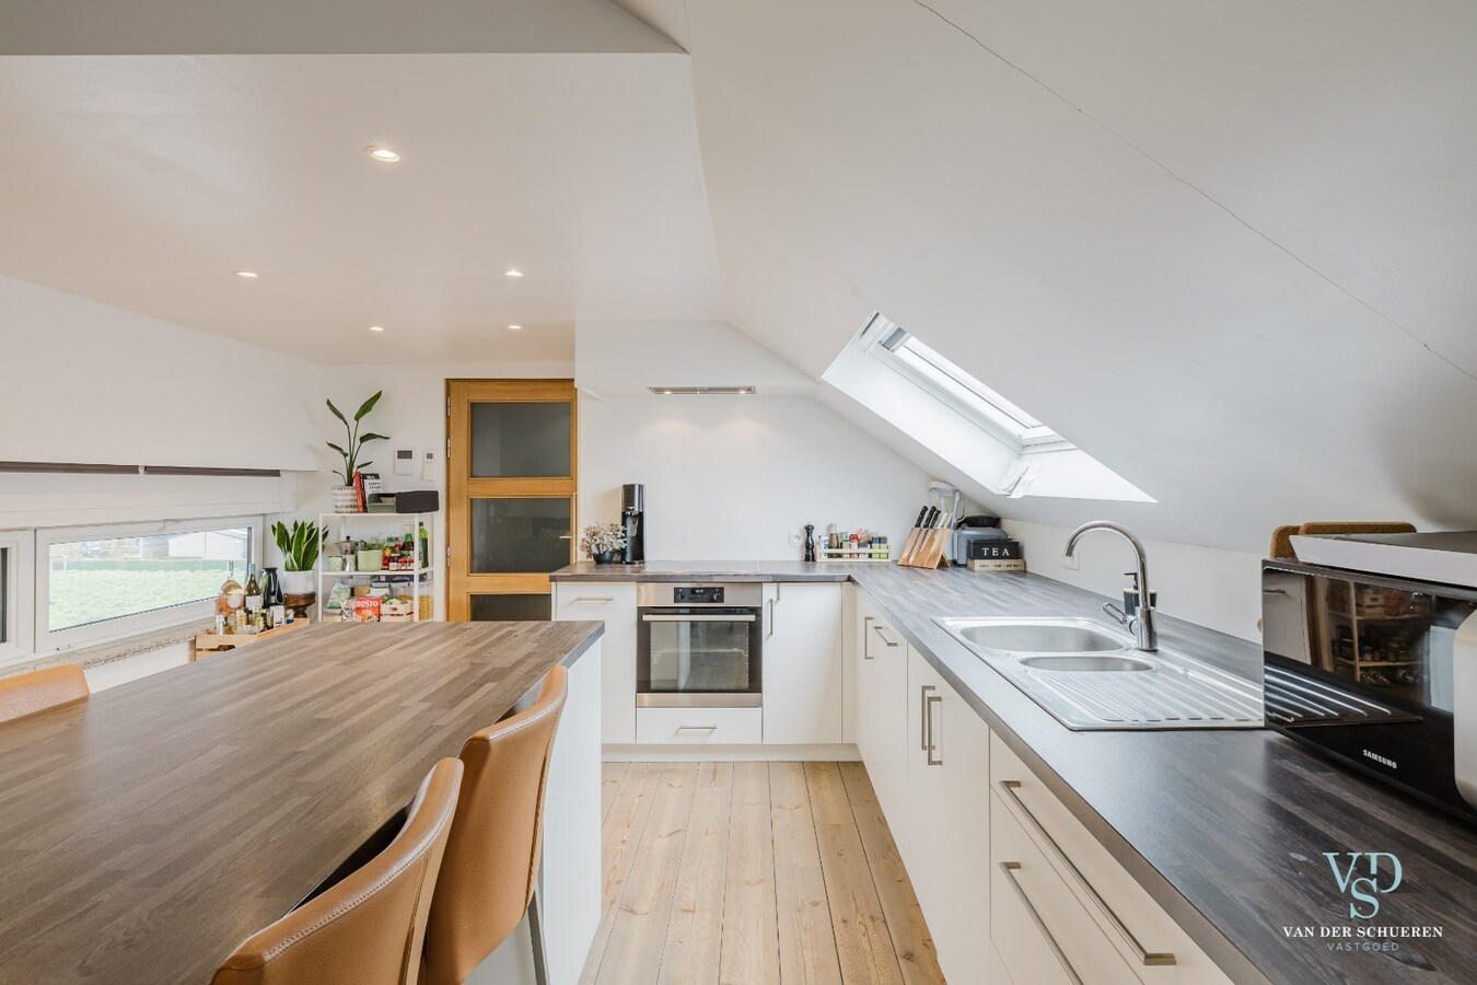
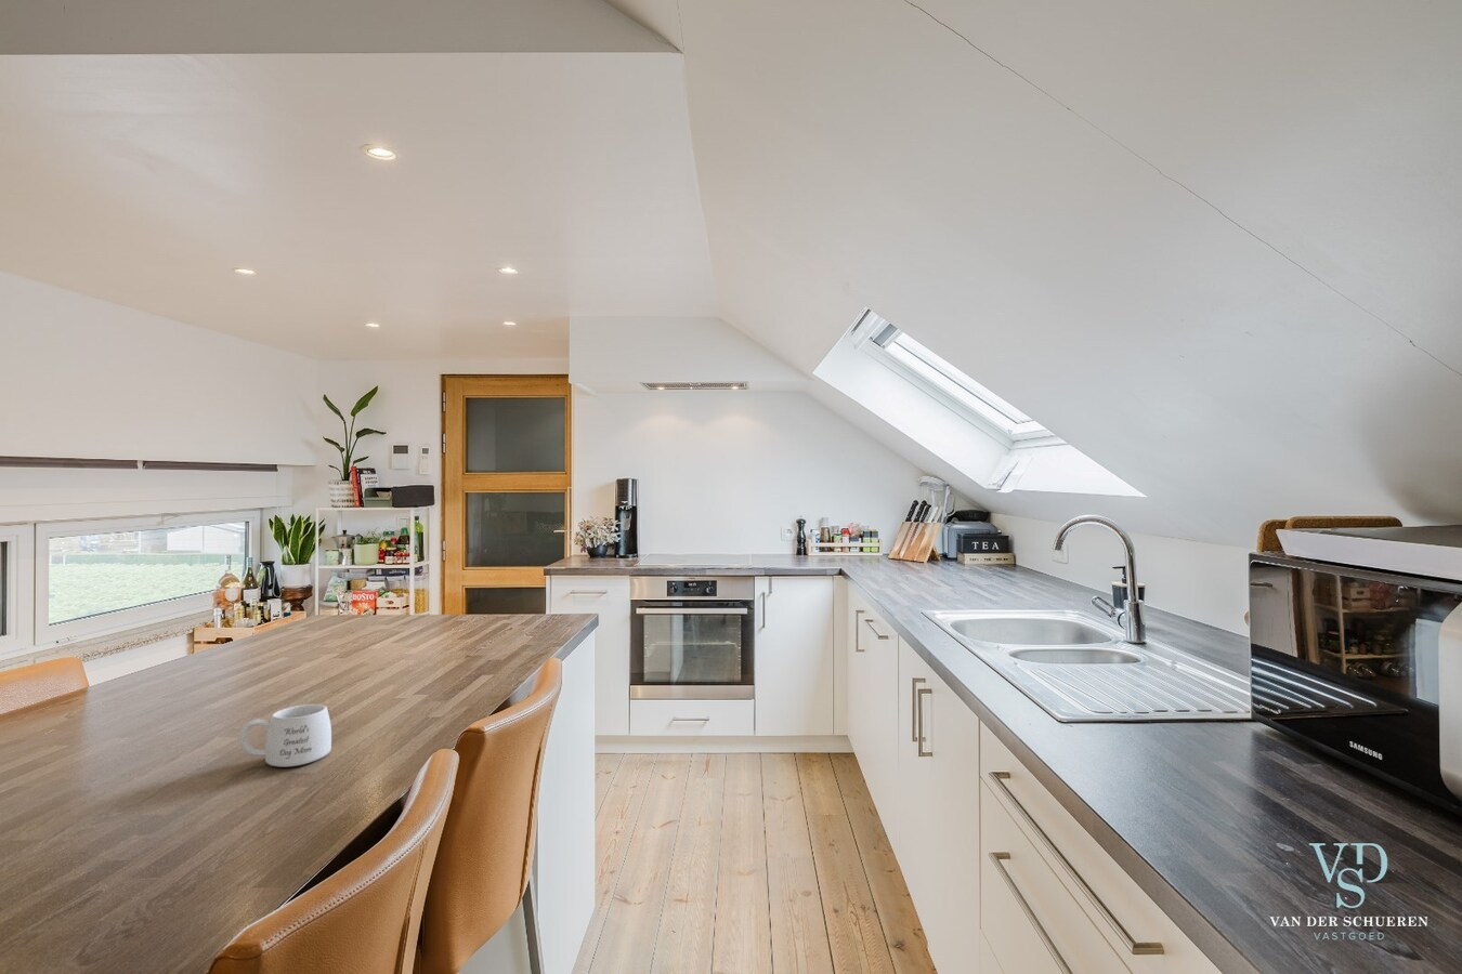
+ mug [238,703,333,769]
